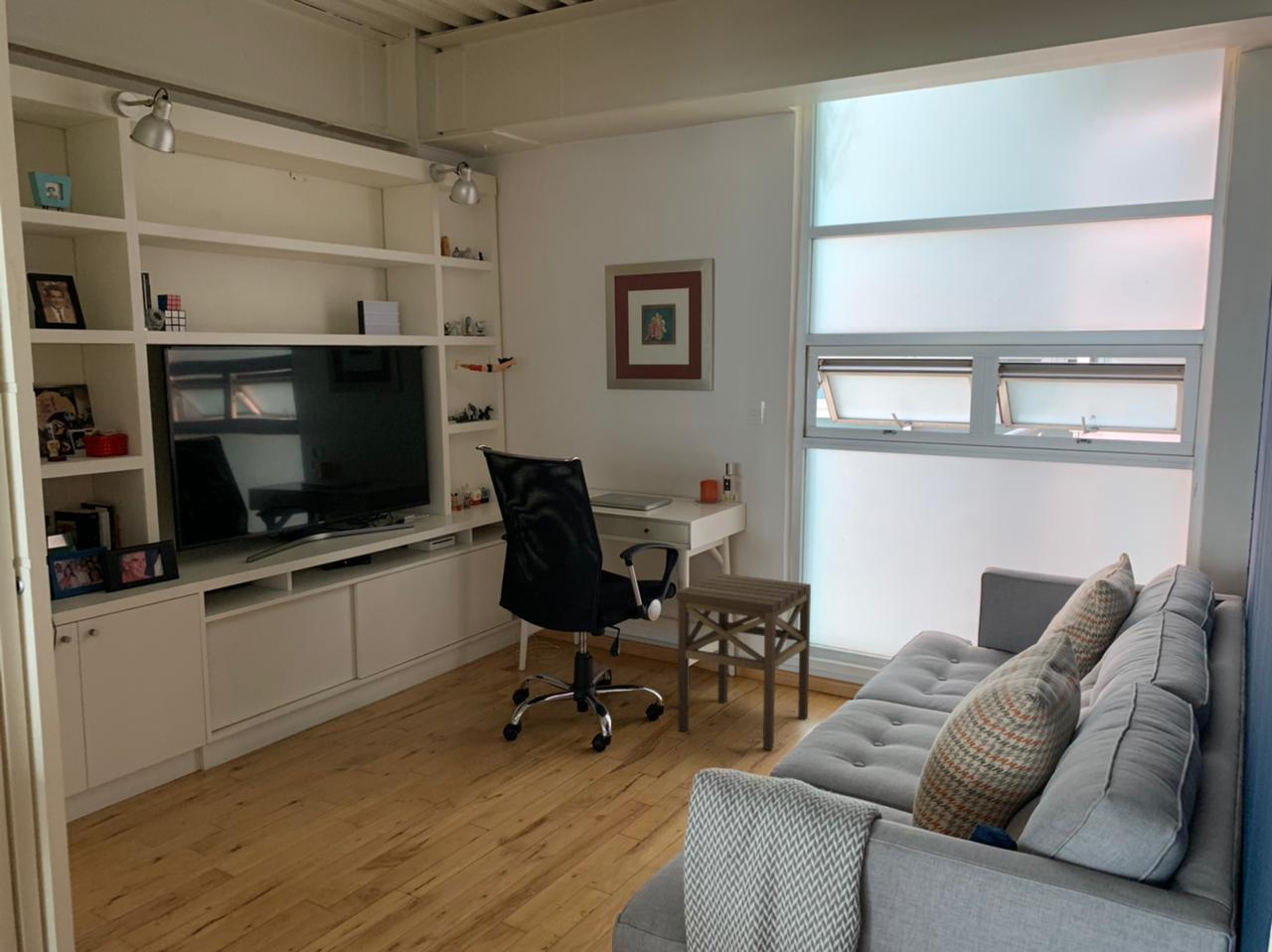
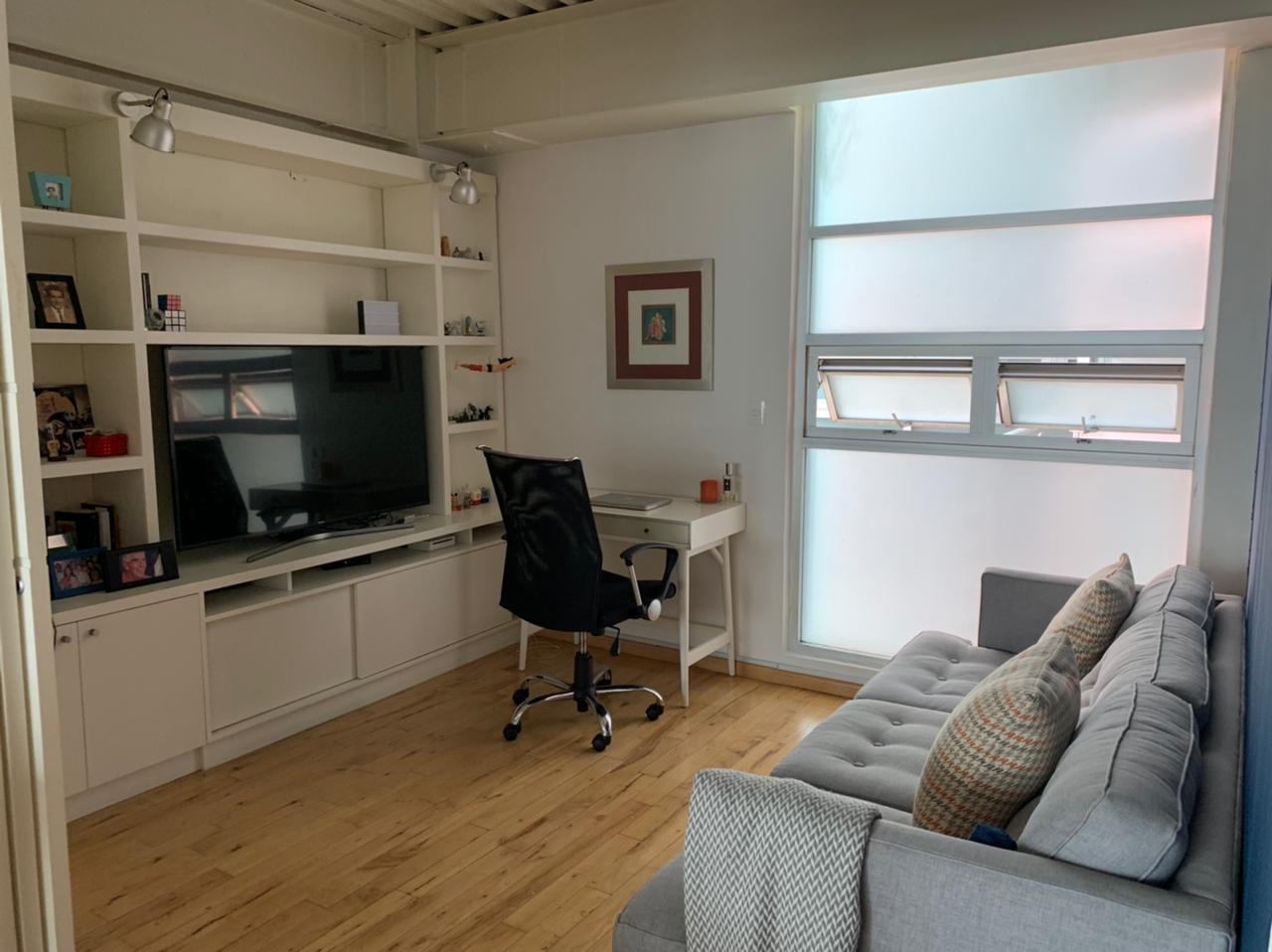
- side table [675,572,812,750]
